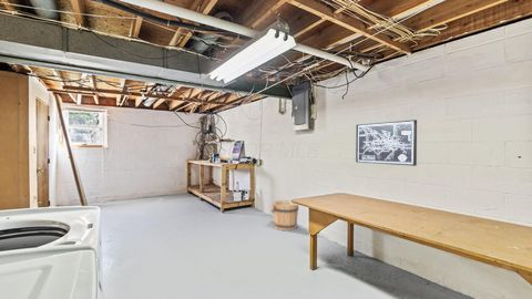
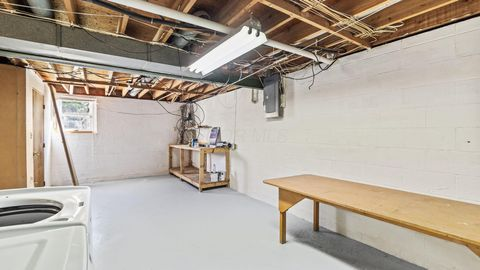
- bucket [269,199,299,231]
- wall art [355,118,418,167]
